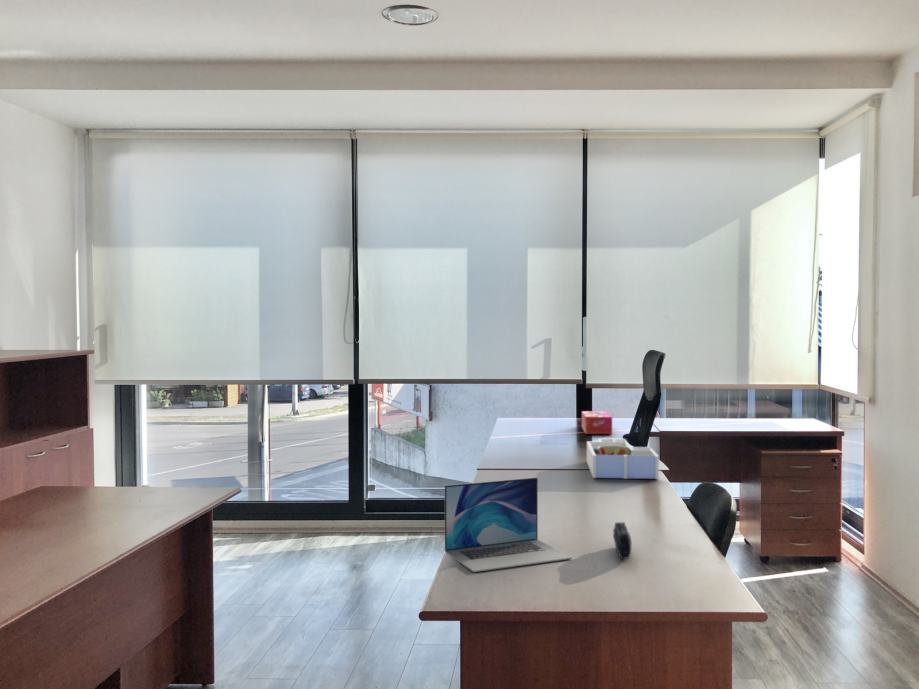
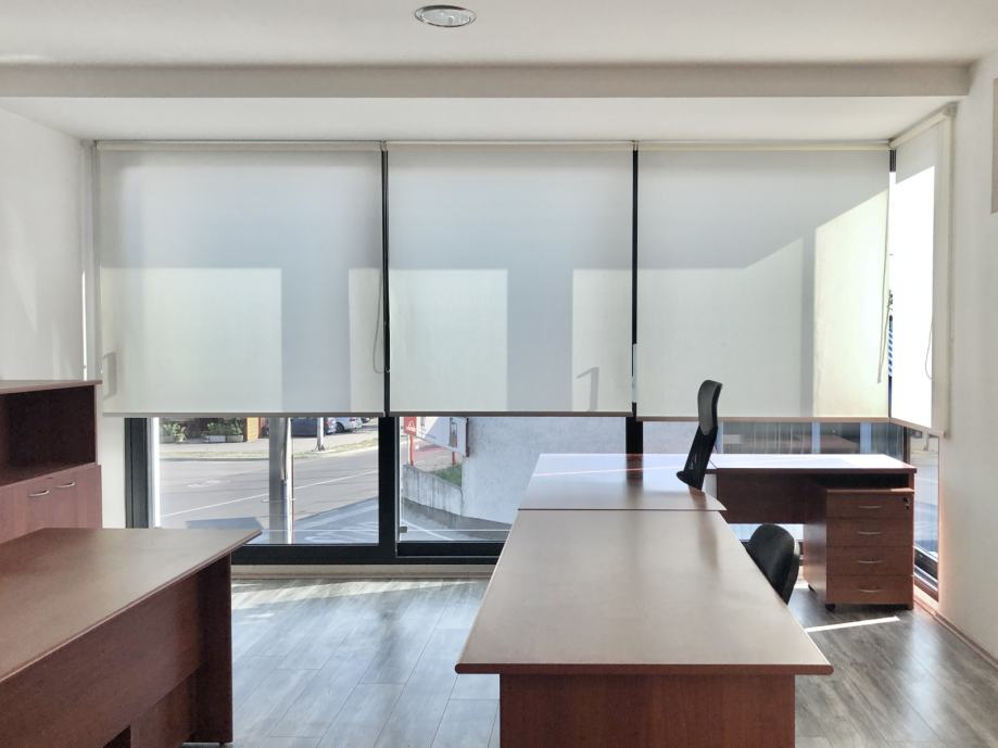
- tissue box [581,410,613,435]
- pencil case [612,521,632,561]
- laptop [444,477,573,573]
- desk organizer [586,438,660,480]
